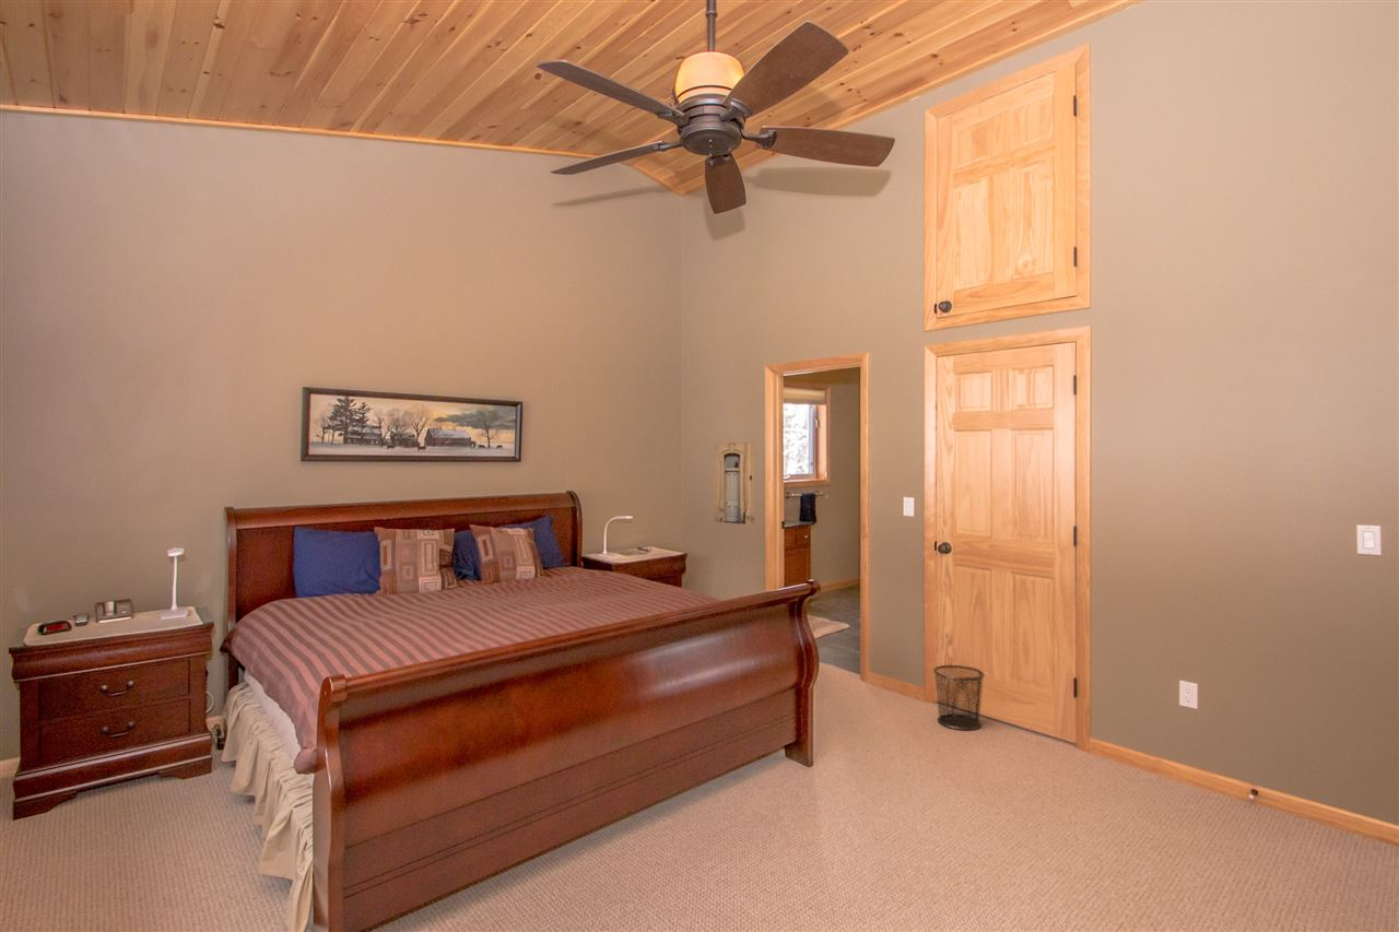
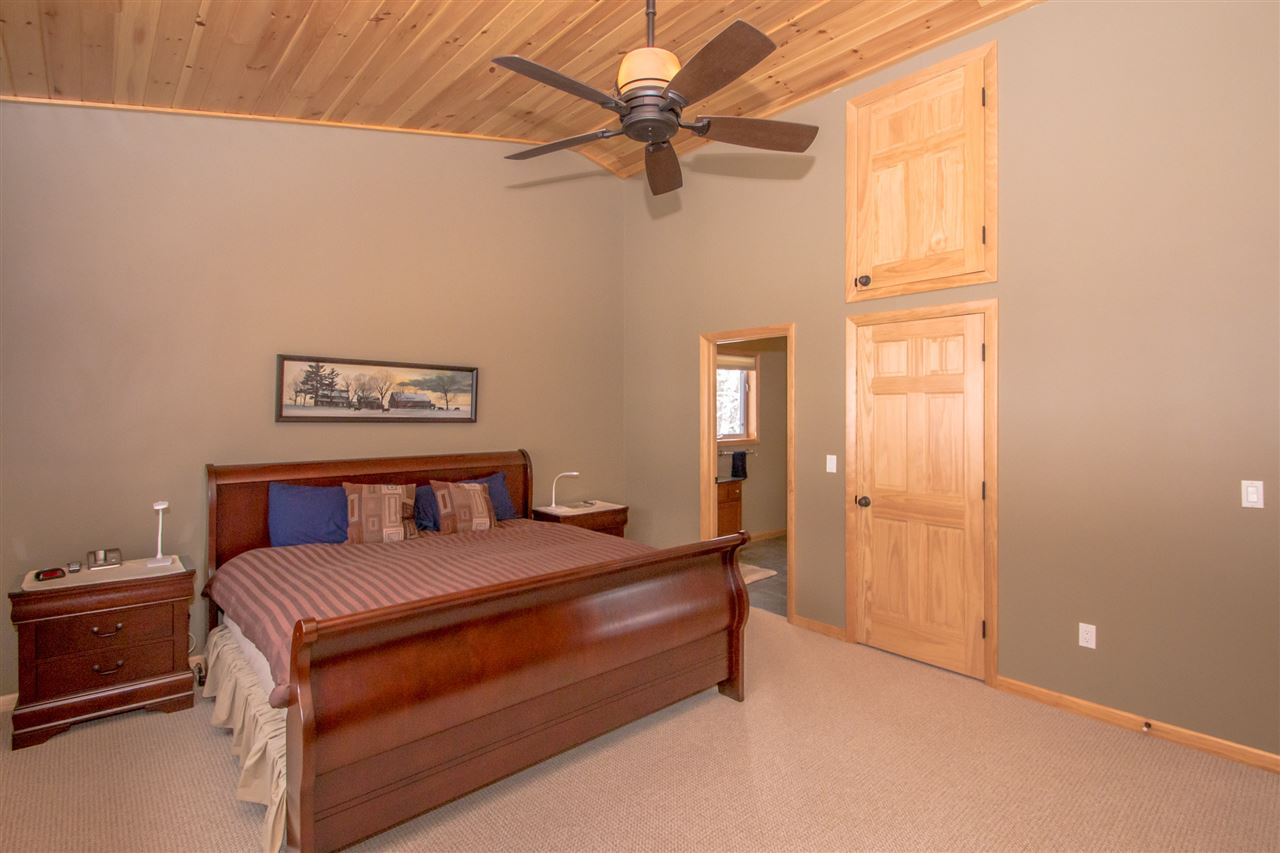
- wall art [714,441,755,526]
- waste bin [932,664,986,731]
